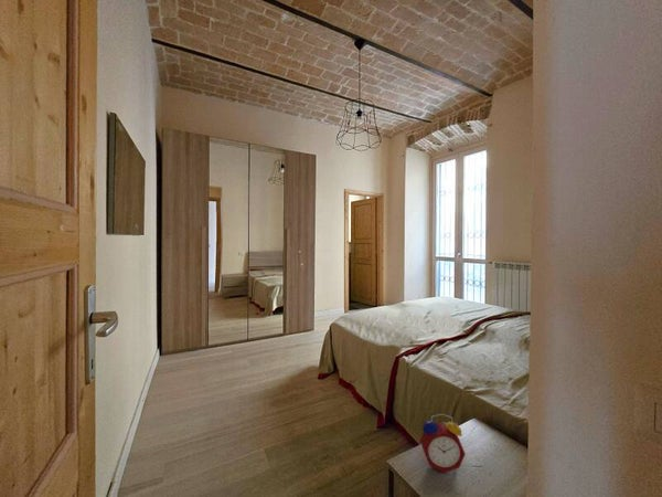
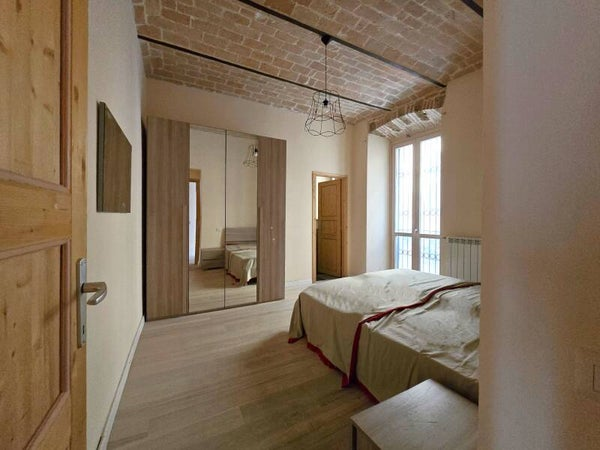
- alarm clock [419,413,467,474]
